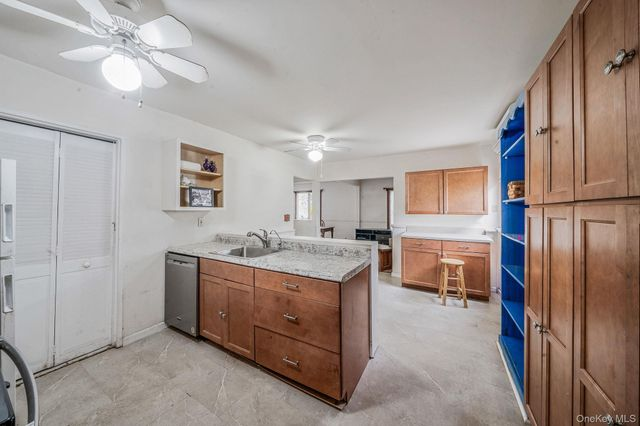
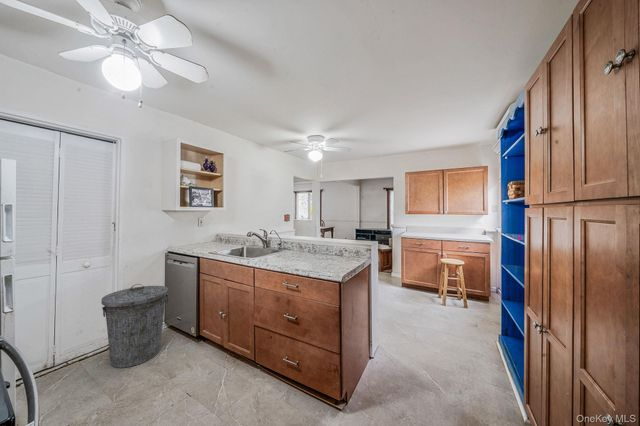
+ trash can [100,283,169,369]
